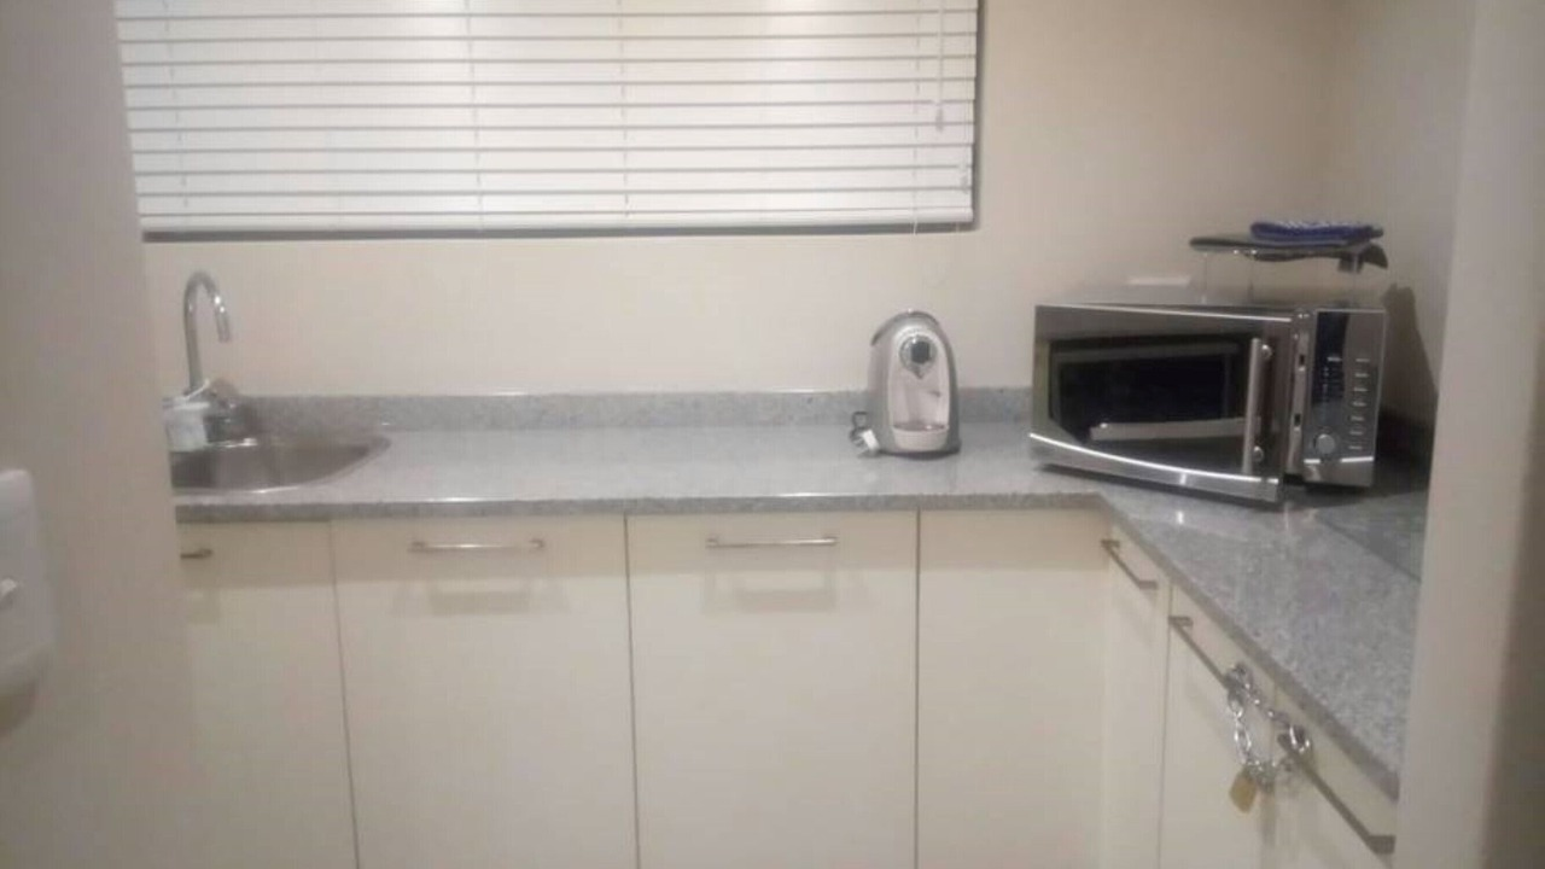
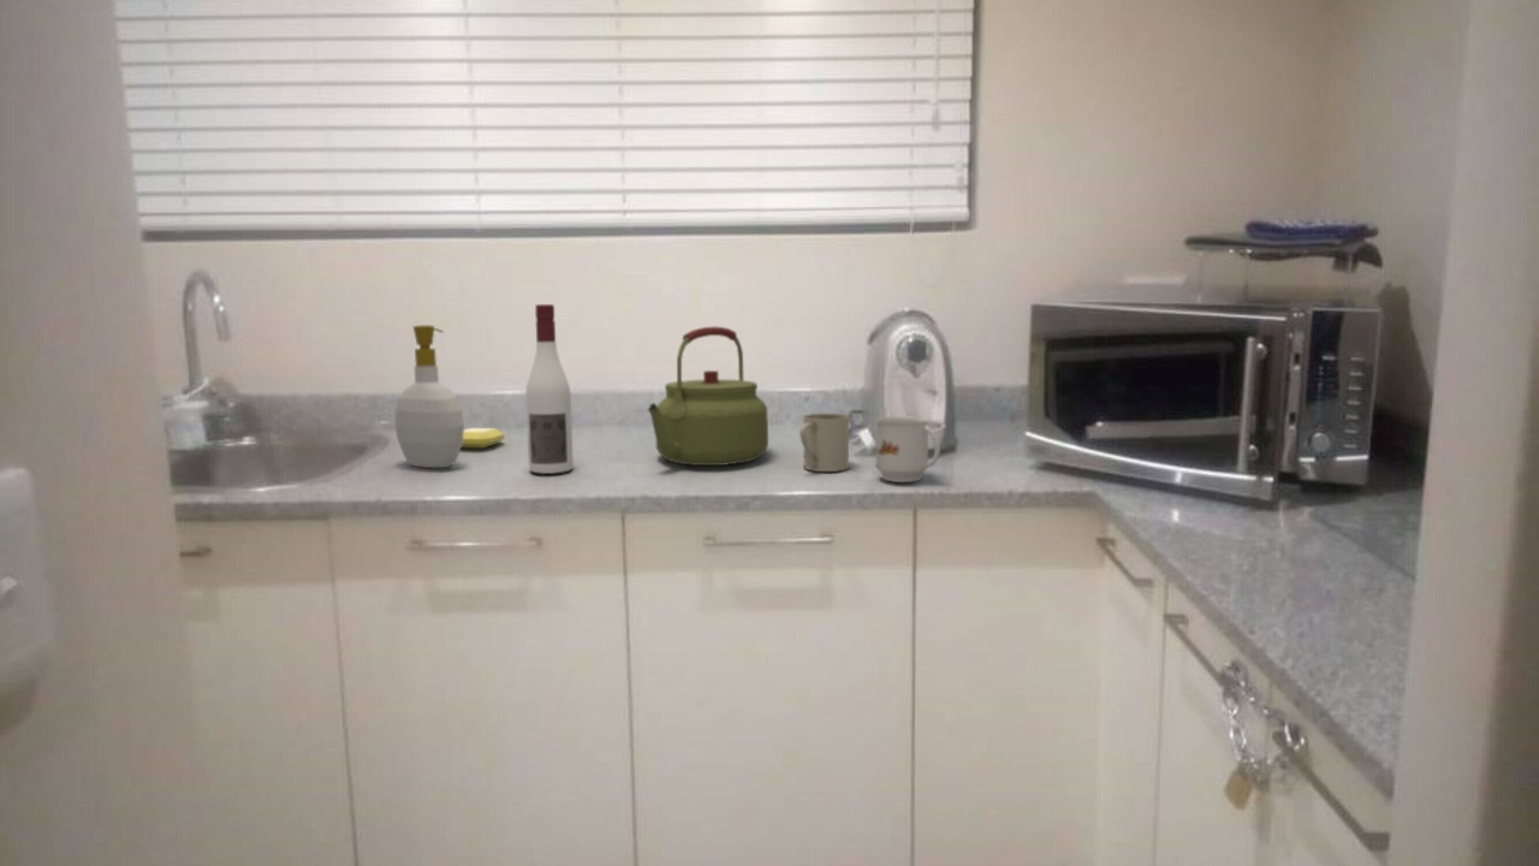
+ mug [798,413,850,473]
+ mug [874,415,941,484]
+ kettle [646,325,770,467]
+ soap bottle [394,324,465,469]
+ soap bar [460,427,506,449]
+ alcohol [524,303,575,475]
